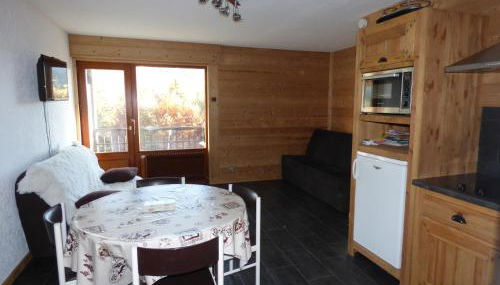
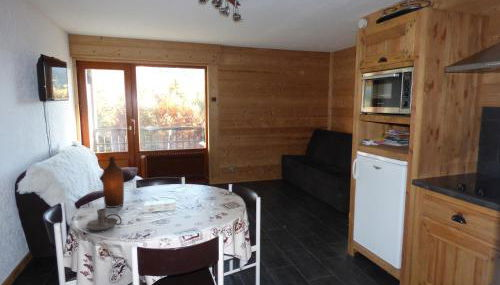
+ bottle [102,155,125,209]
+ candle holder [86,208,123,231]
